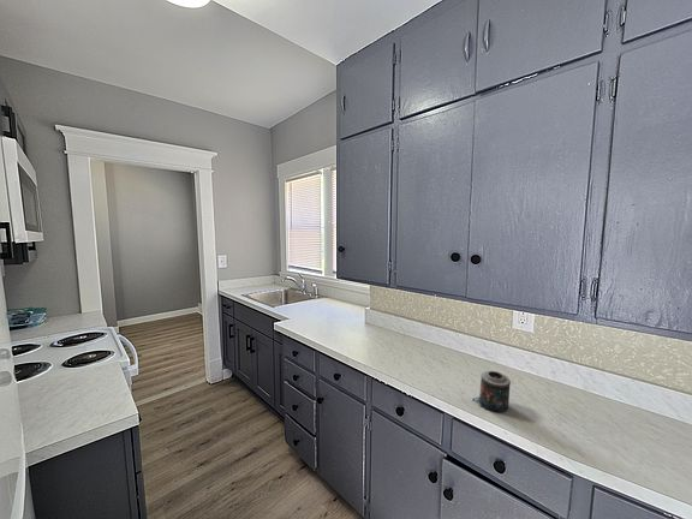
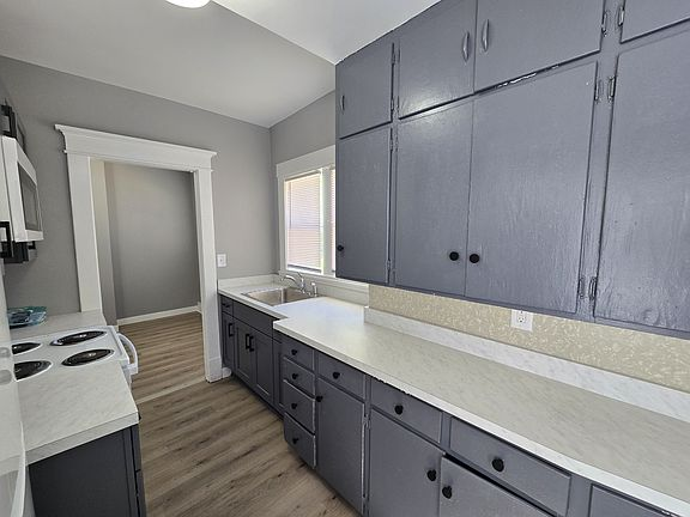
- candle [471,370,512,413]
